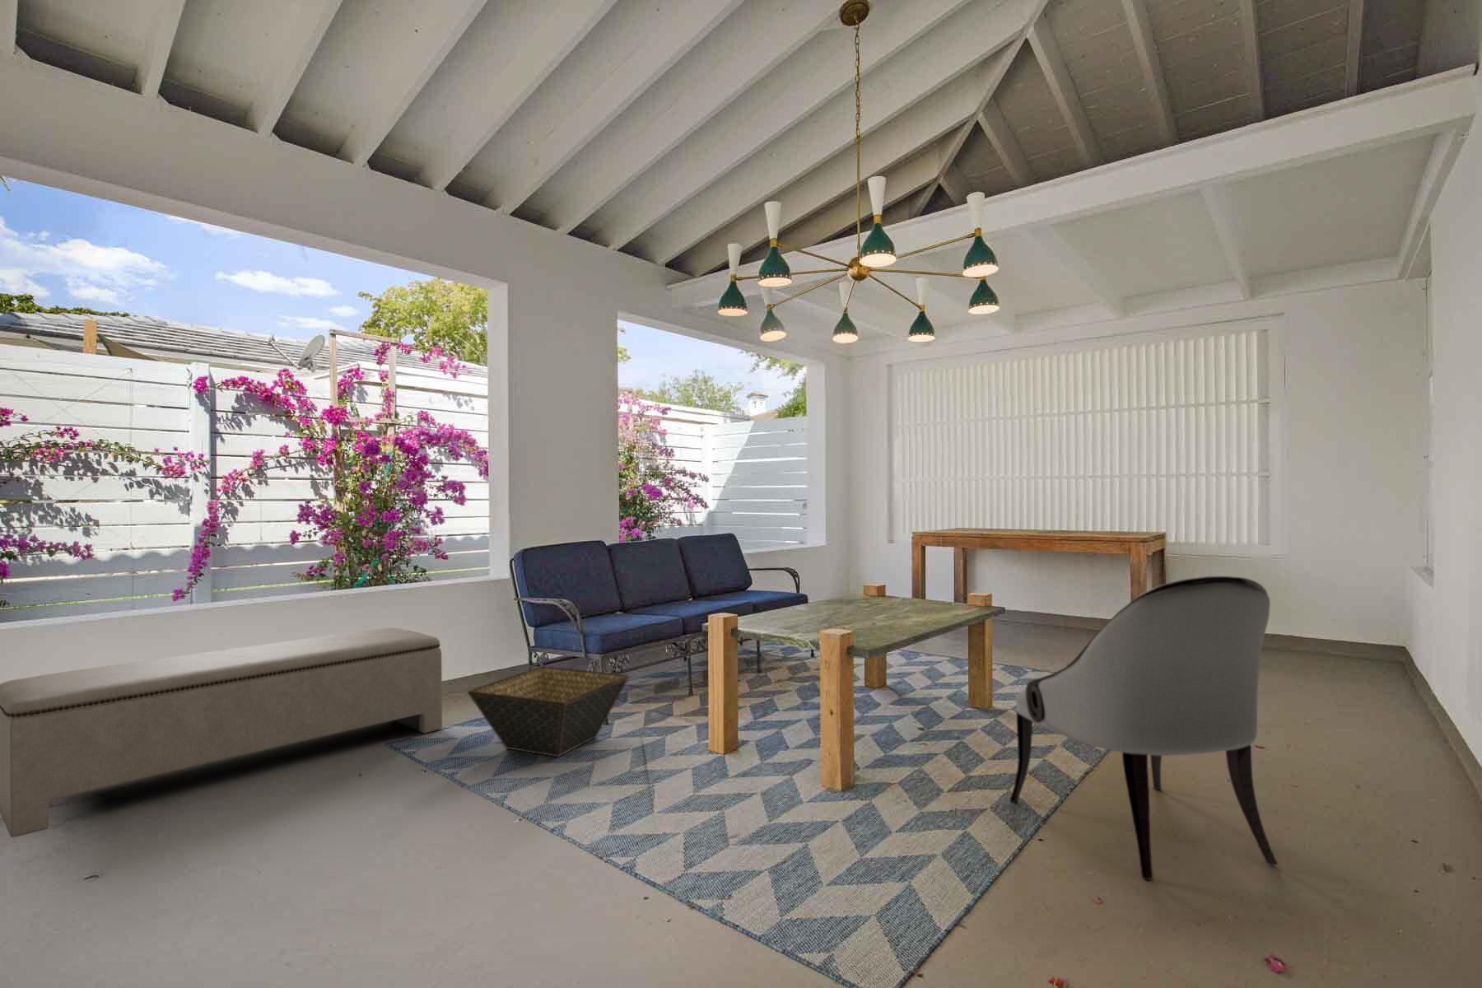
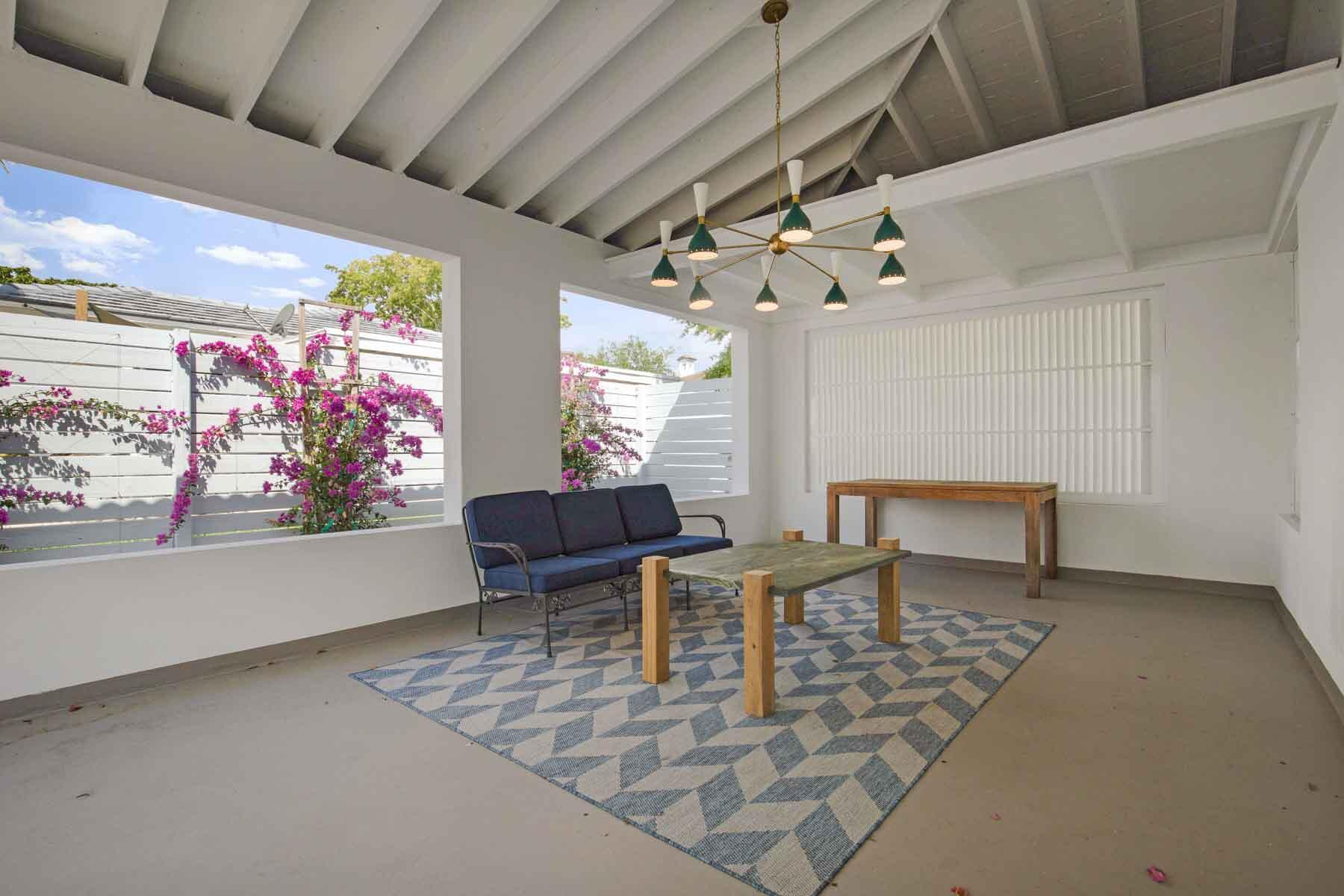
- bench [0,627,443,838]
- armchair [1009,576,1279,881]
- basket [466,665,631,759]
